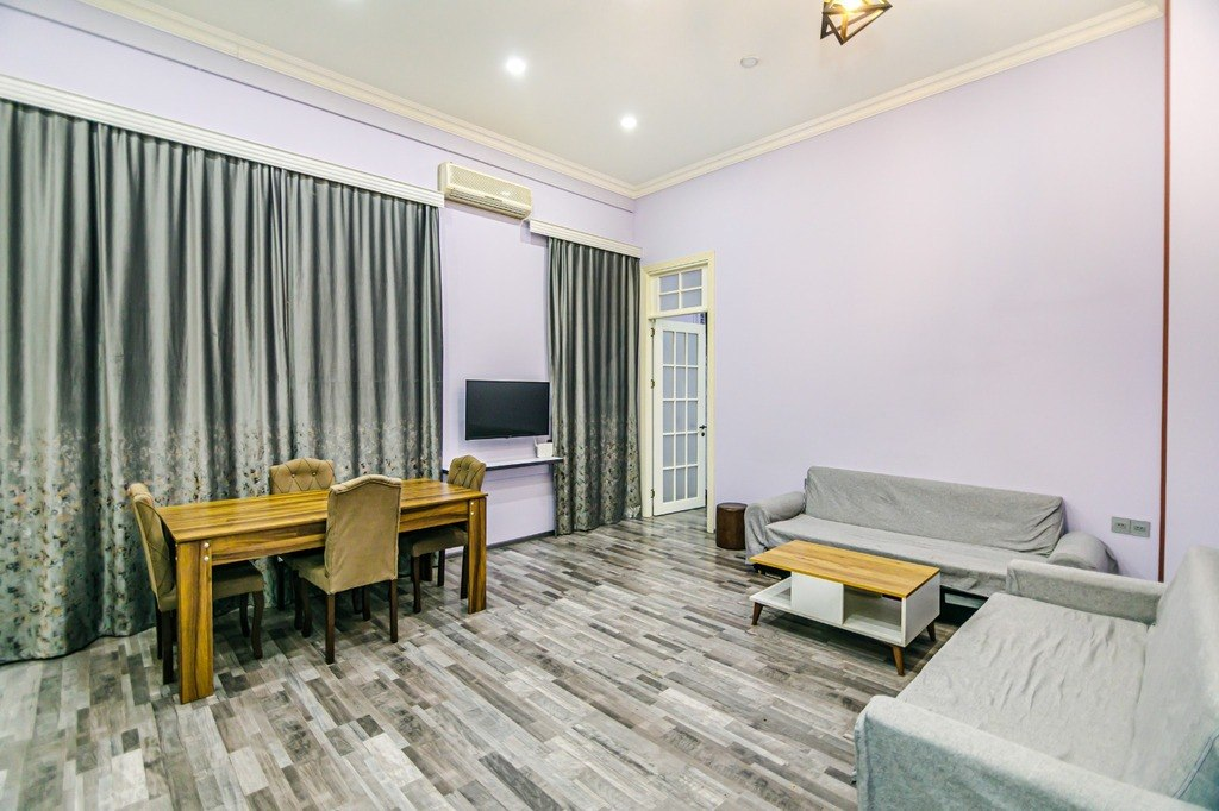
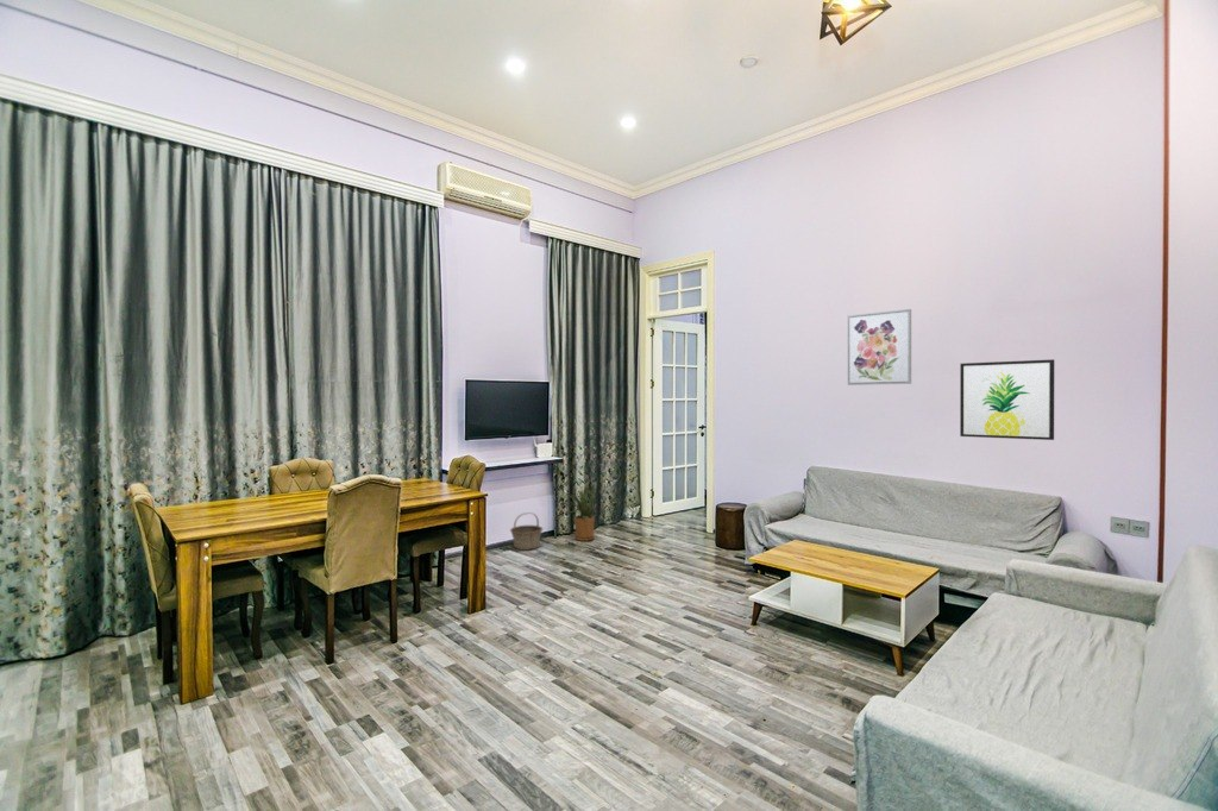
+ house plant [563,480,597,542]
+ basket [509,511,544,552]
+ wall art [847,308,912,386]
+ wall art [959,358,1055,441]
